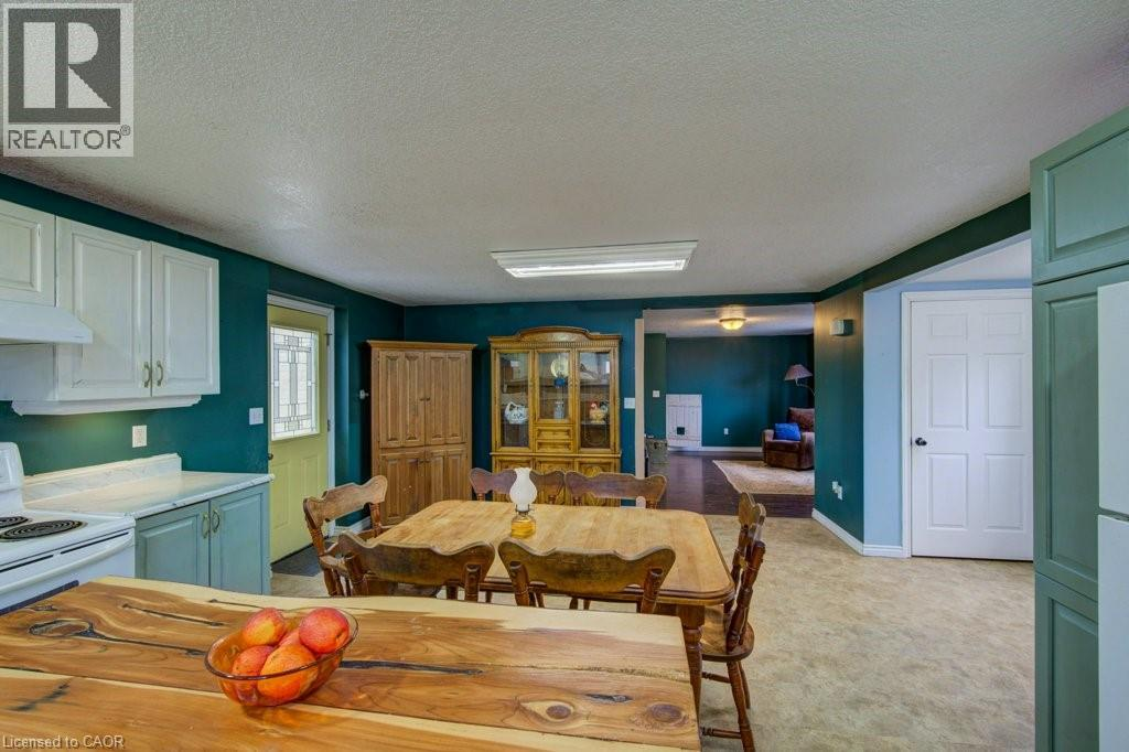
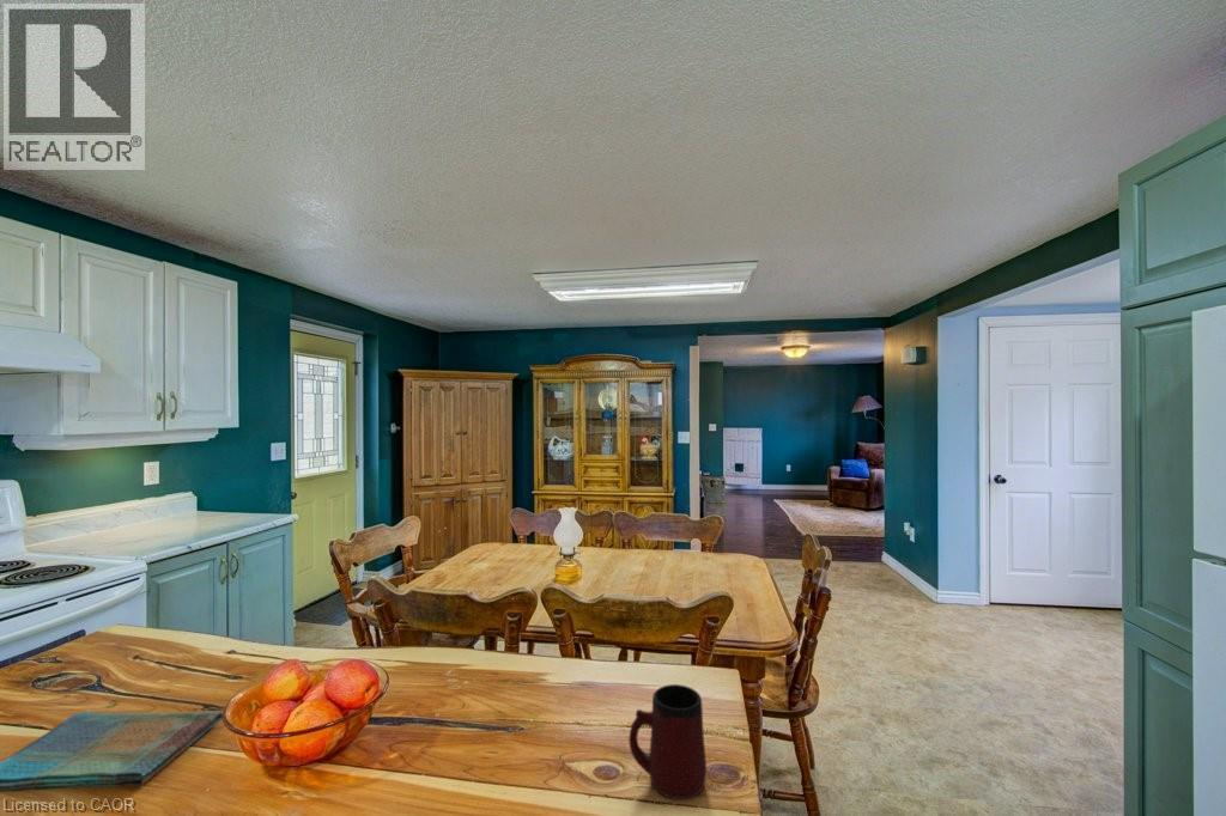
+ mug [627,683,708,800]
+ dish towel [0,711,224,793]
